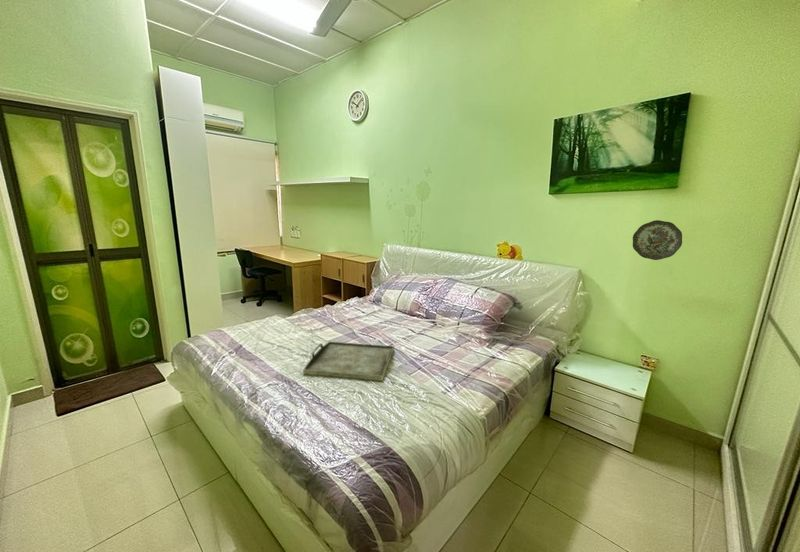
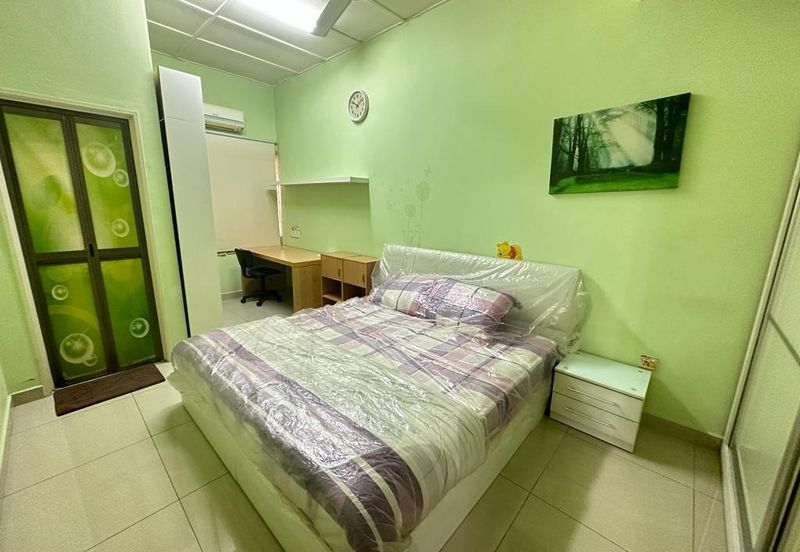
- serving tray [302,341,395,382]
- decorative plate [632,219,683,261]
